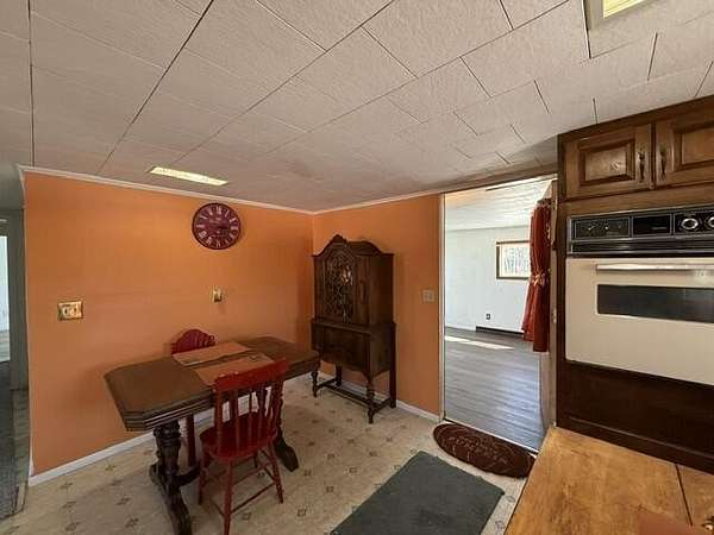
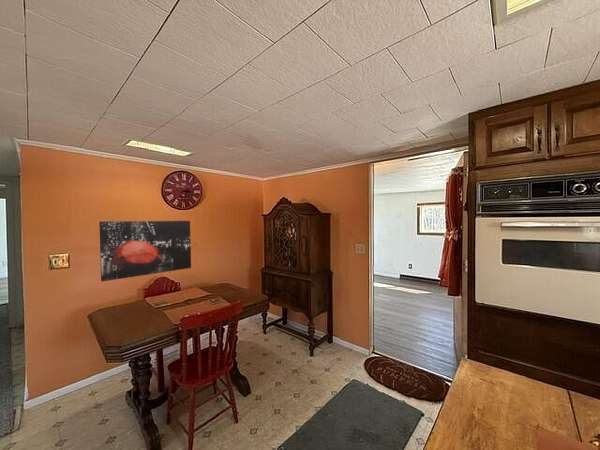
+ wall art [98,220,192,283]
